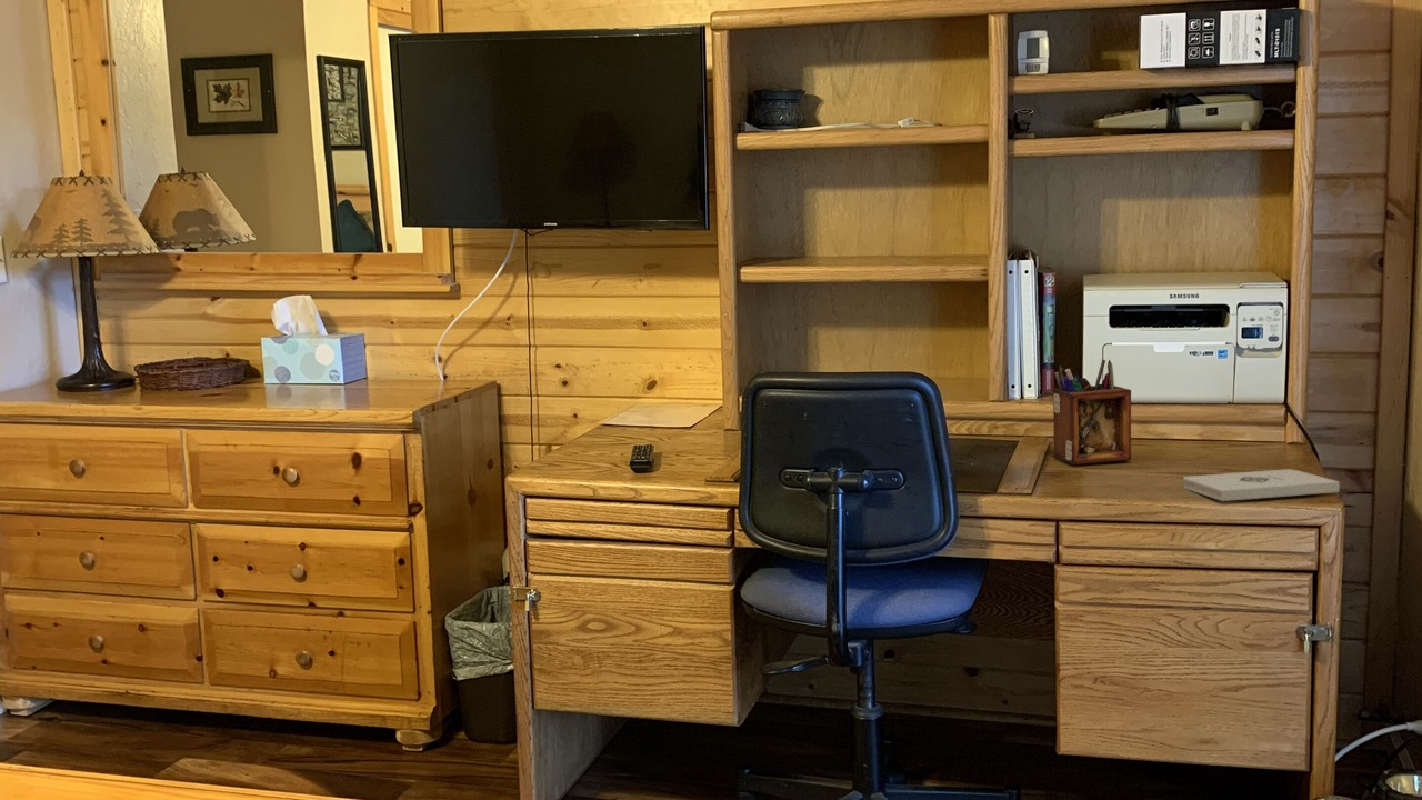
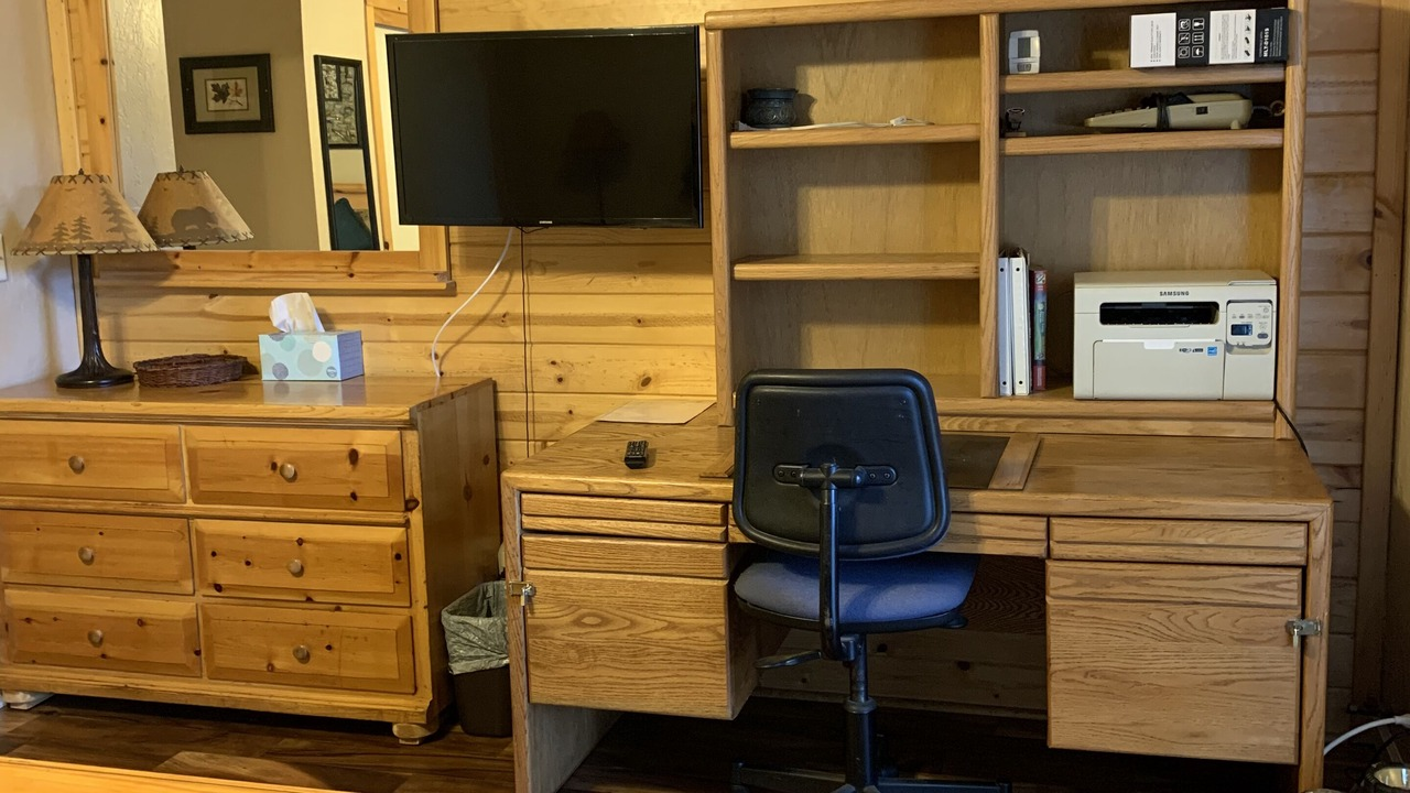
- notepad [1182,468,1341,502]
- desk organizer [1052,359,1132,466]
